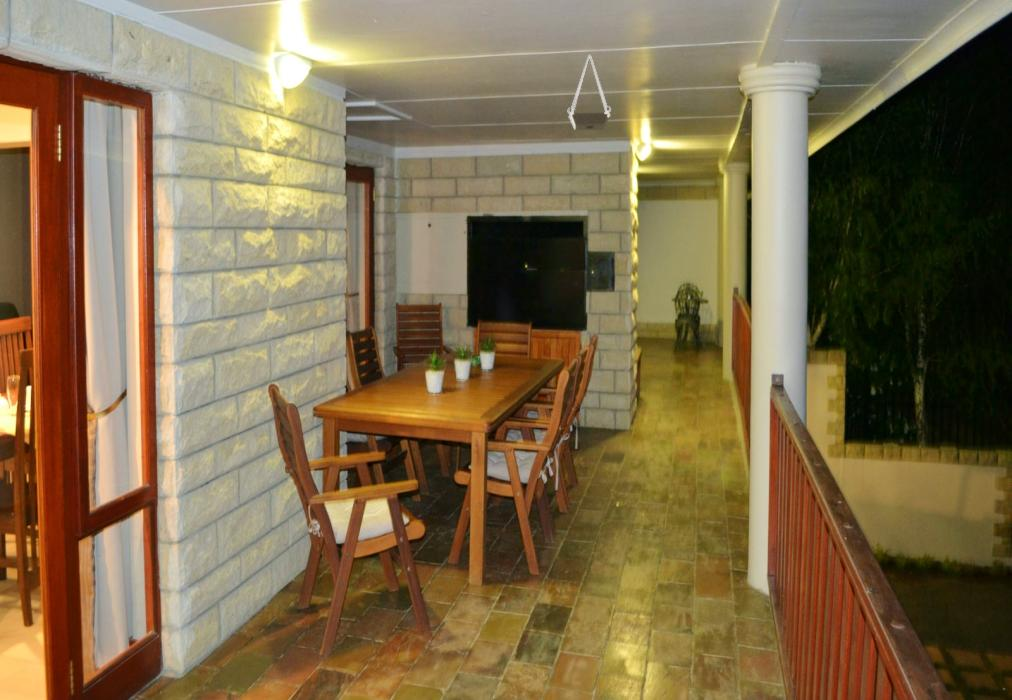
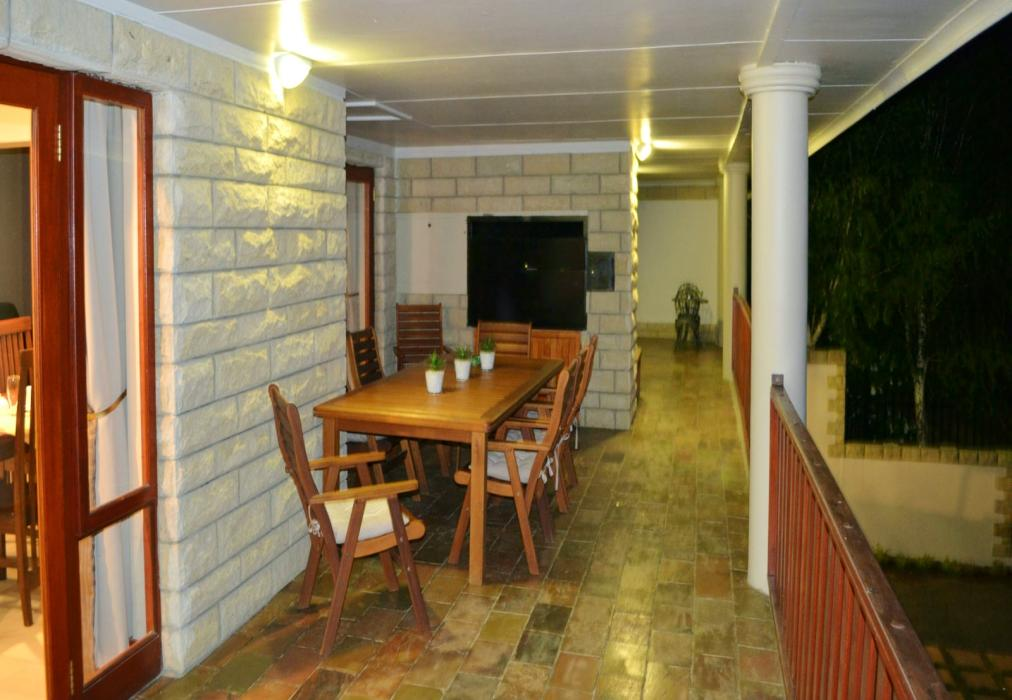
- hanging planter [567,54,612,131]
